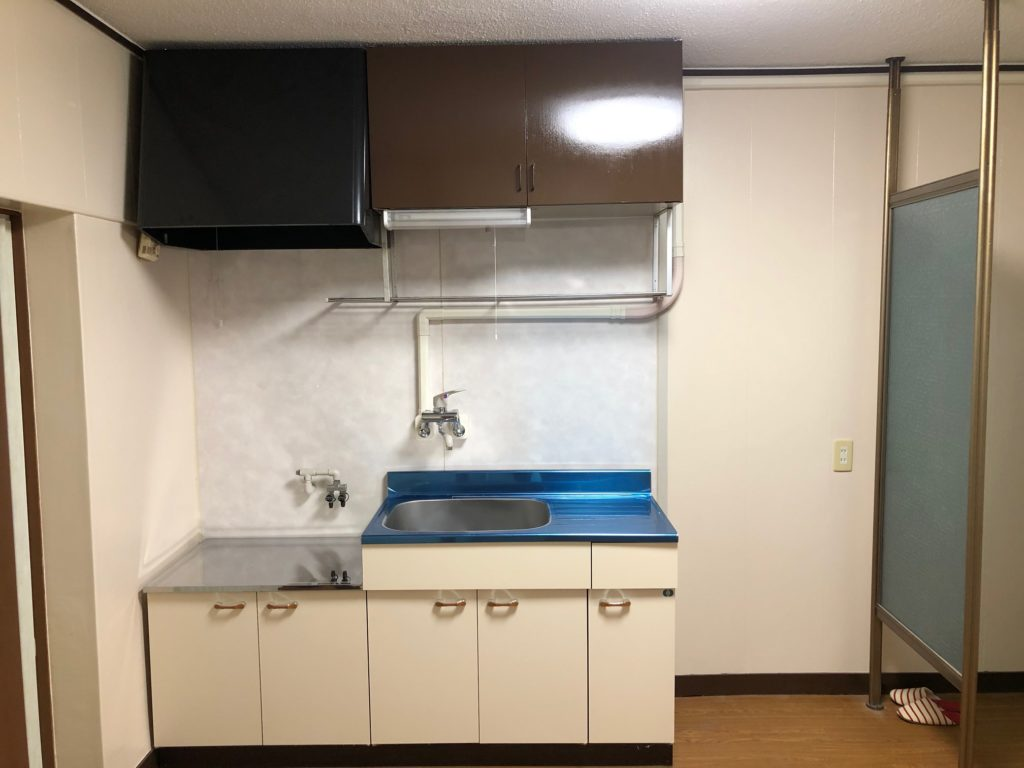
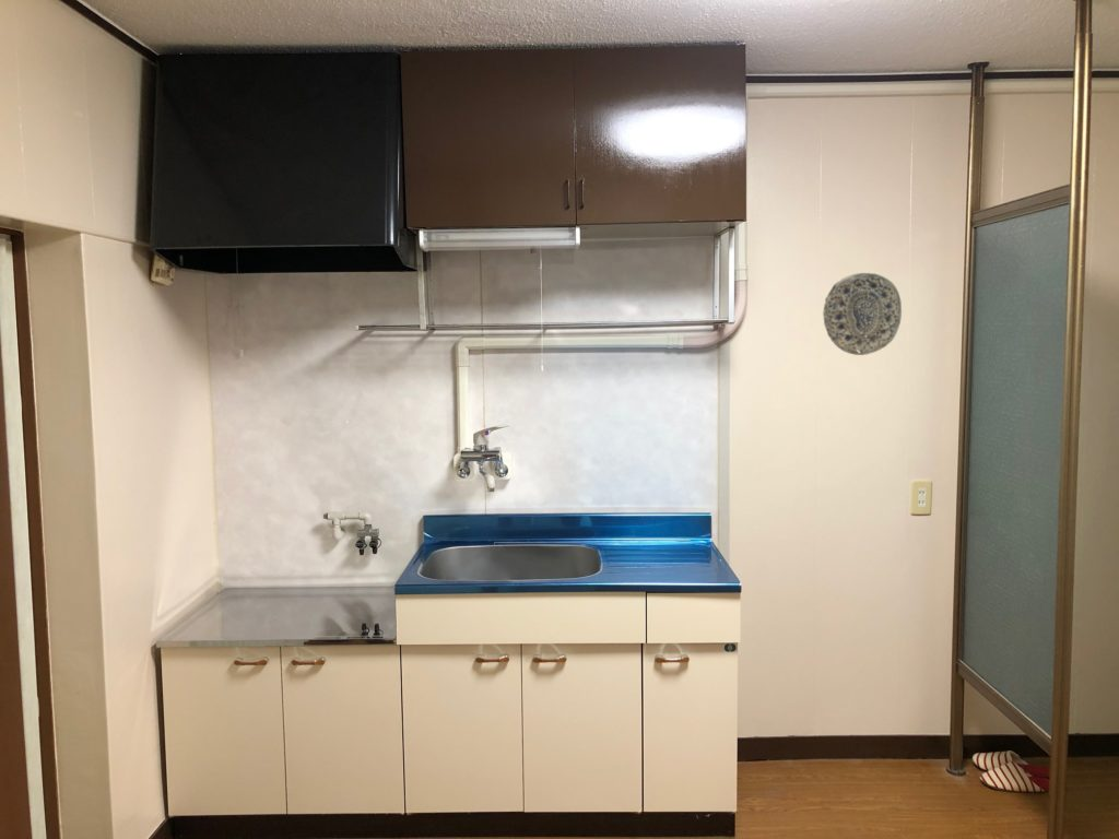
+ decorative plate [822,272,903,356]
